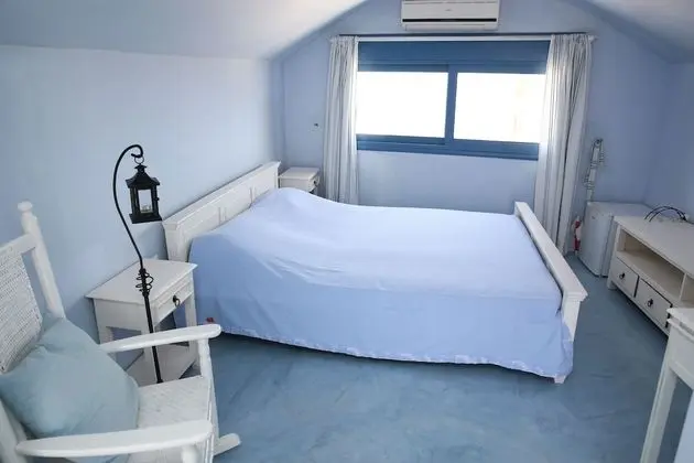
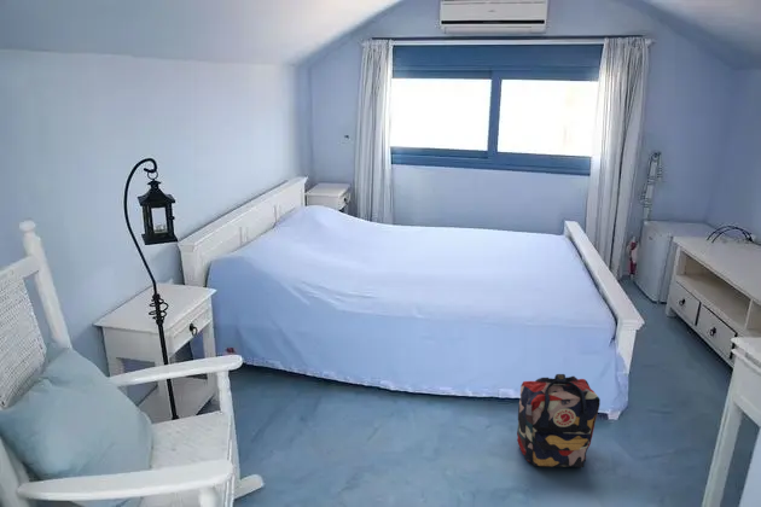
+ backpack [516,373,602,468]
